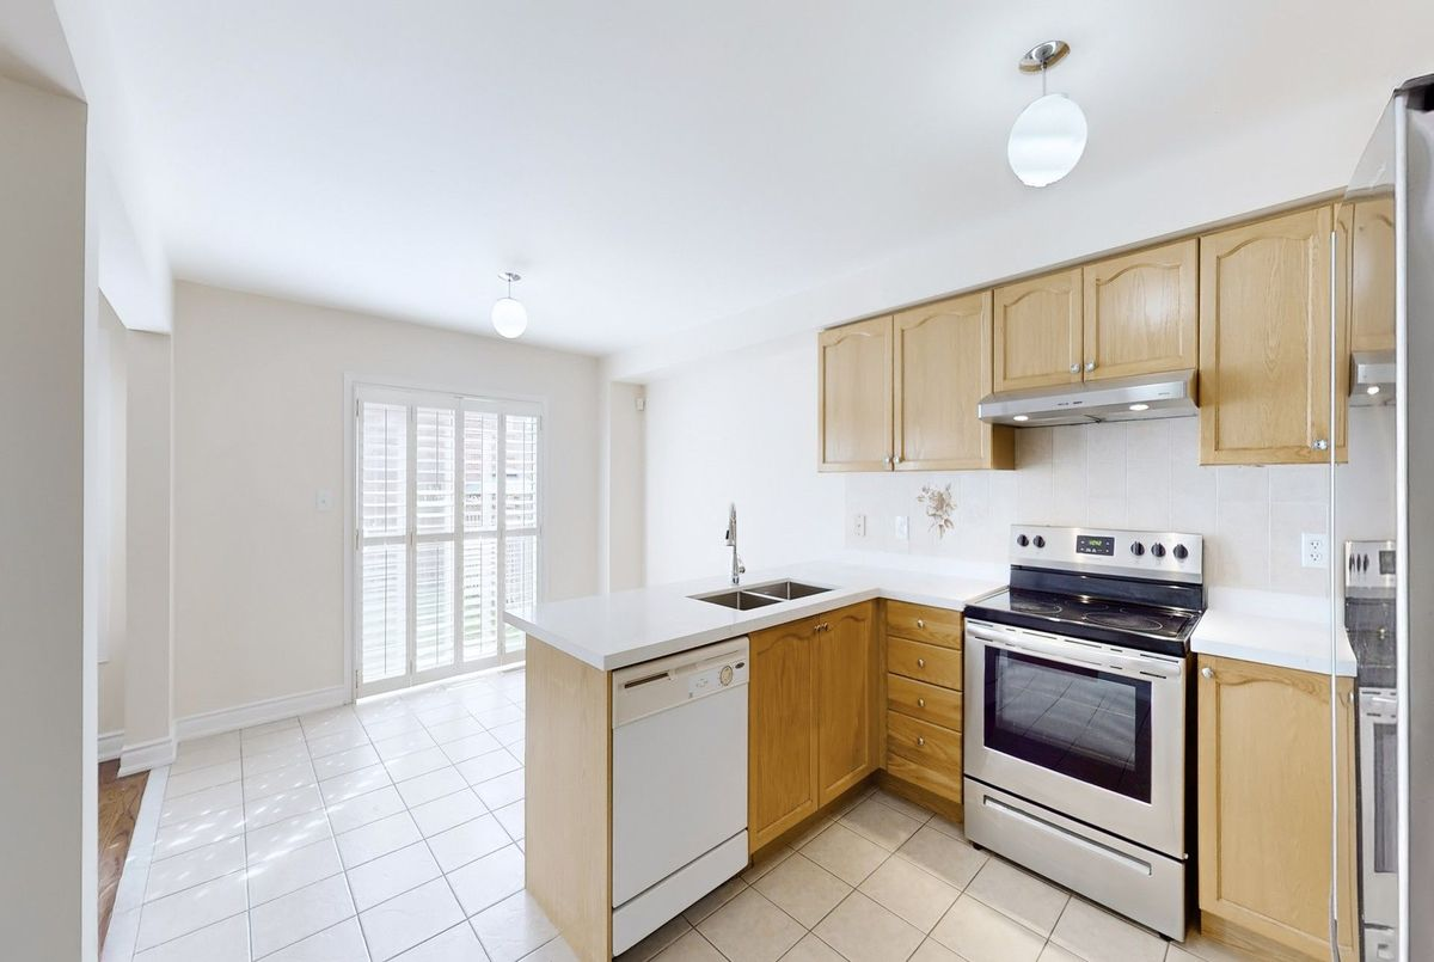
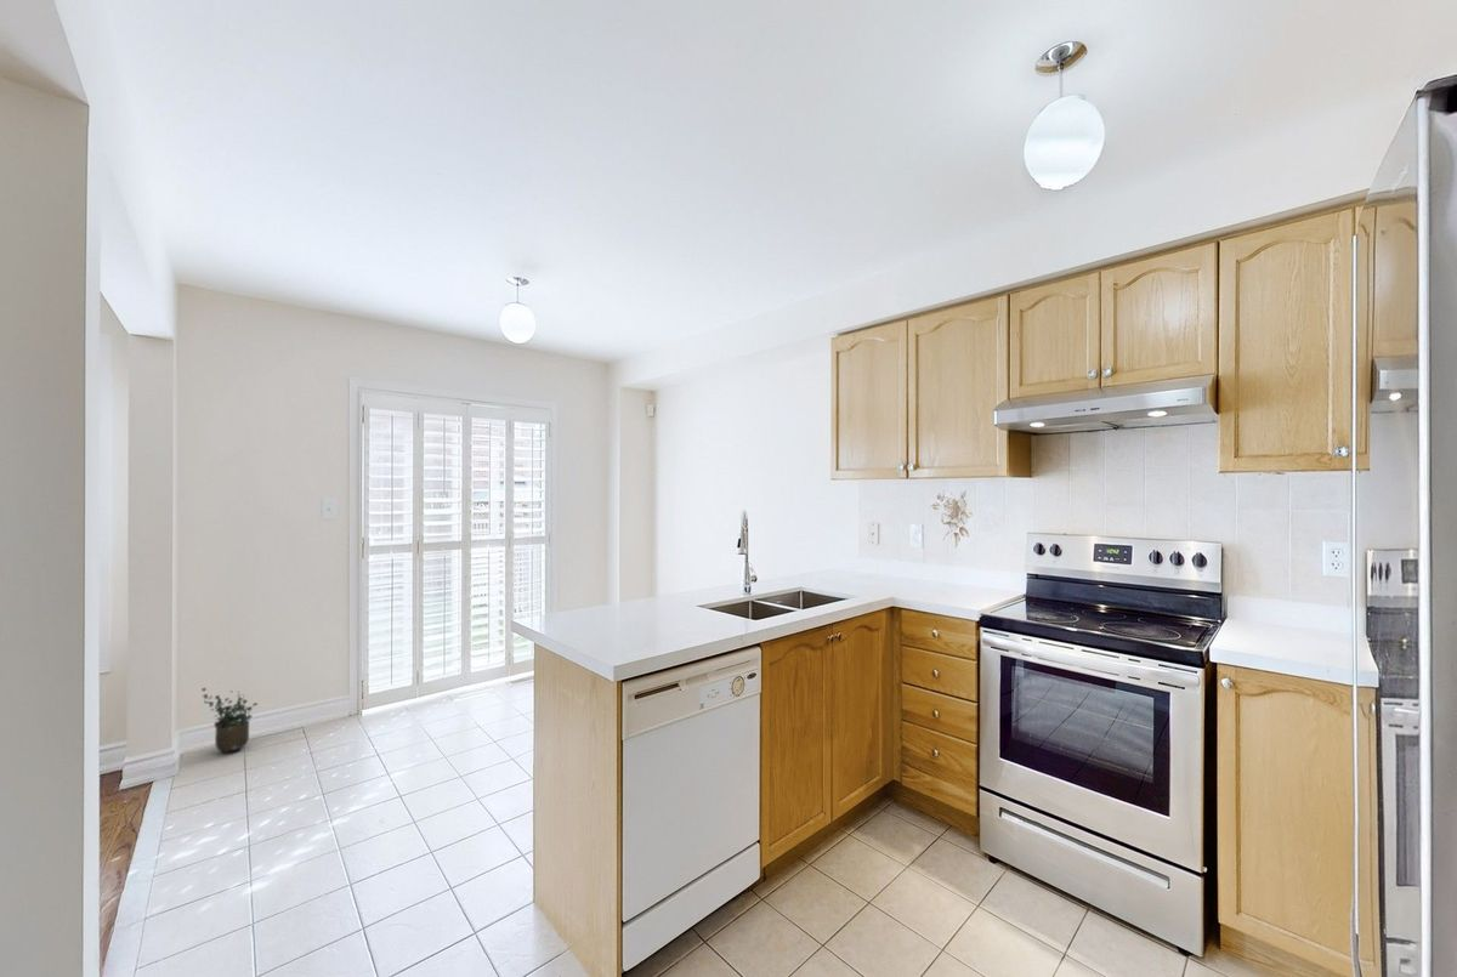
+ potted plant [200,687,259,754]
